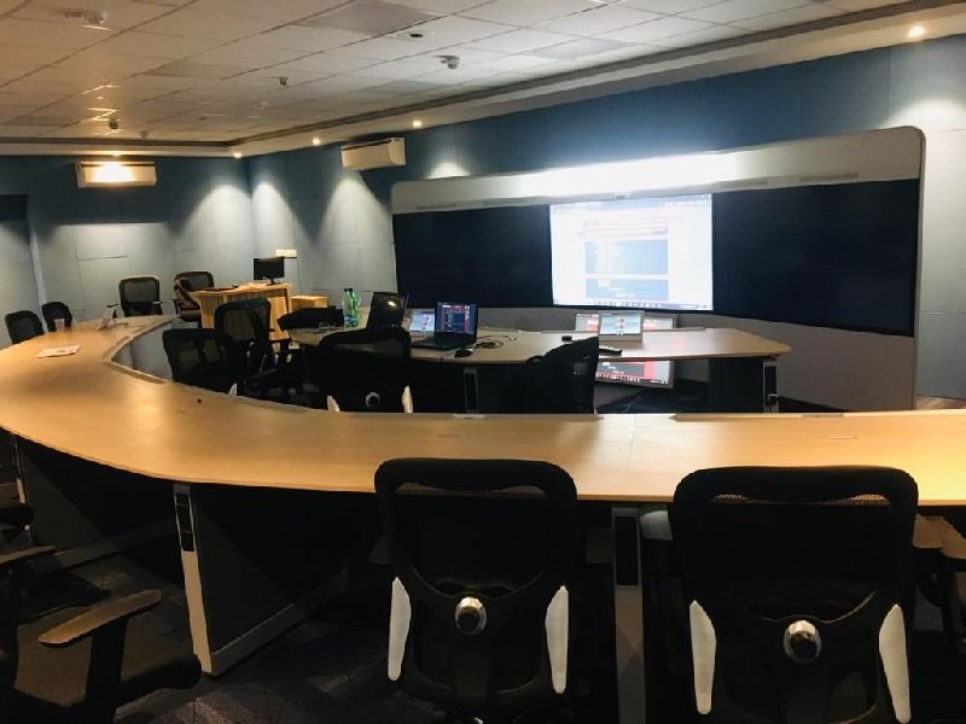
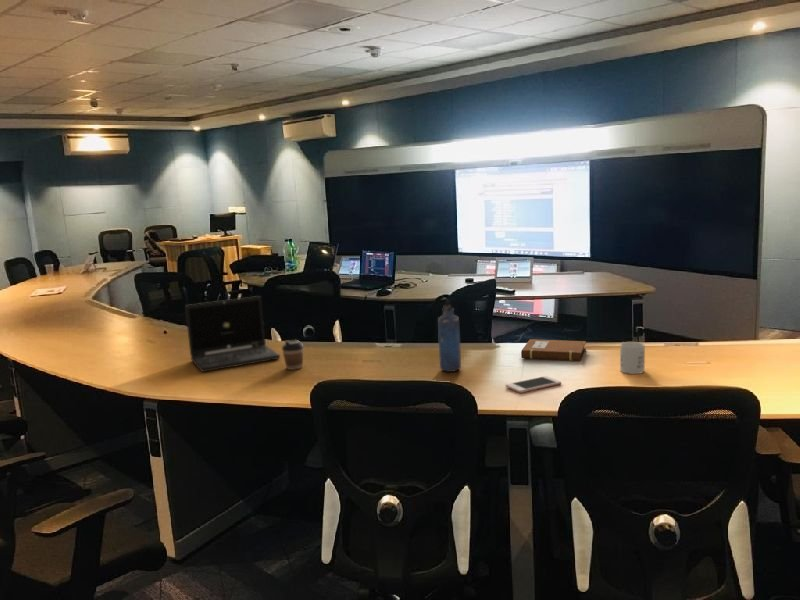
+ cell phone [505,375,562,394]
+ coffee cup [281,339,305,371]
+ water bottle [437,299,462,373]
+ mug [619,341,646,375]
+ laptop [184,295,281,373]
+ notebook [519,338,587,362]
